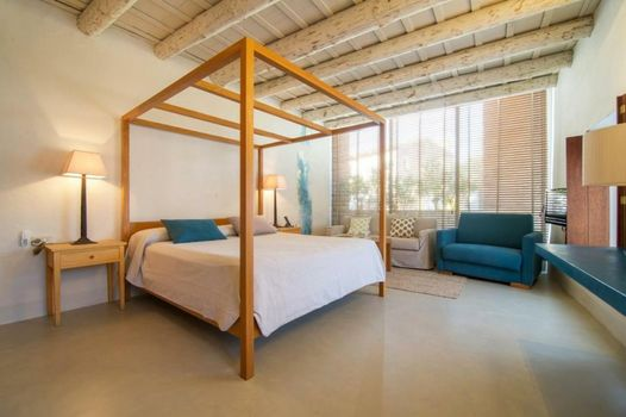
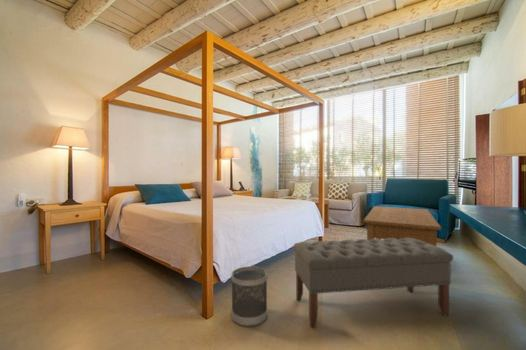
+ coffee table [362,205,442,246]
+ wastebasket [230,265,268,328]
+ bench [293,238,454,329]
